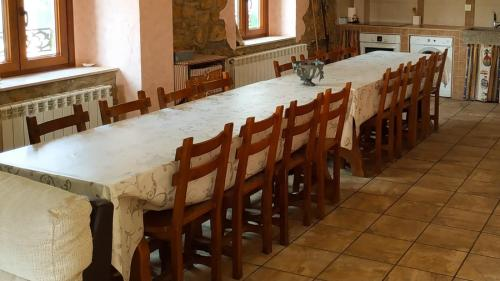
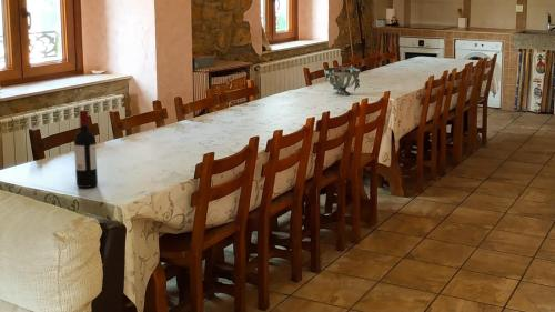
+ wine bottle [73,109,99,189]
